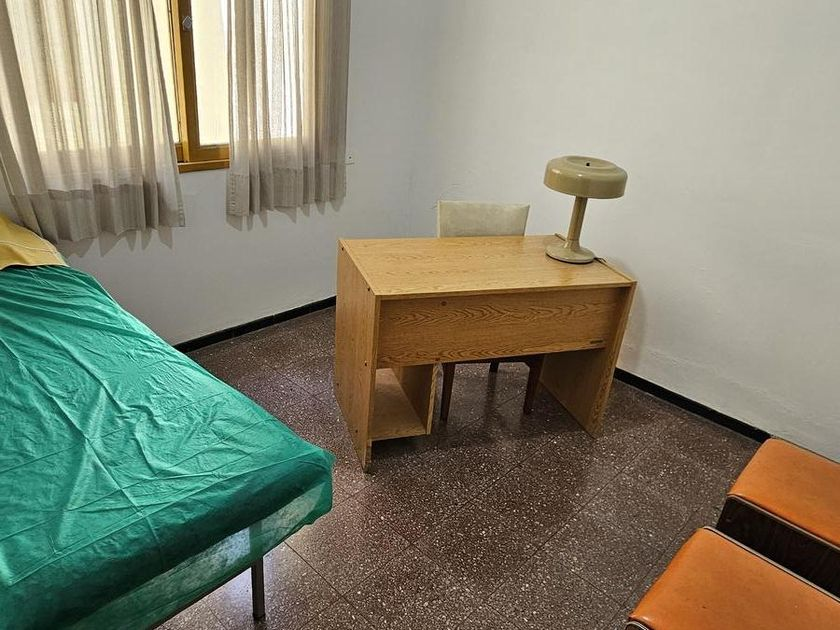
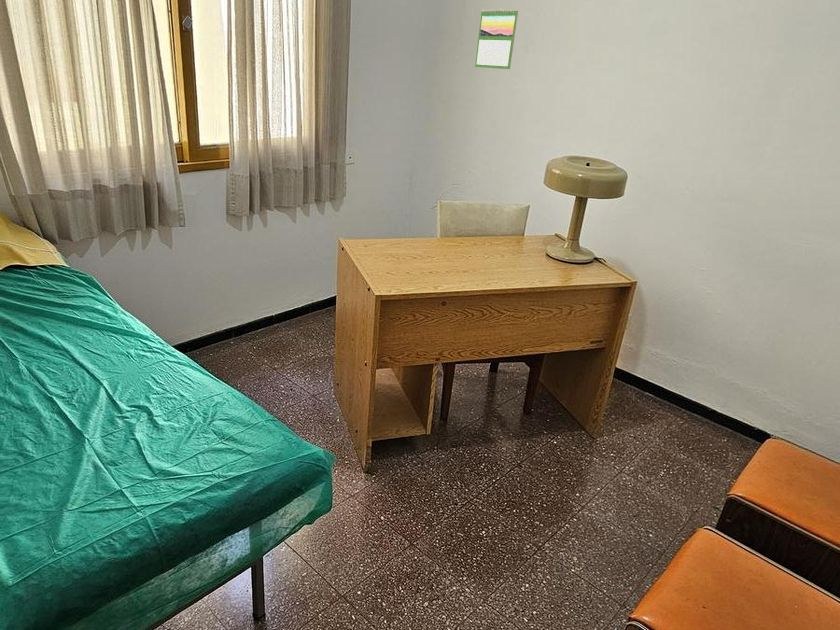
+ calendar [474,7,519,70]
